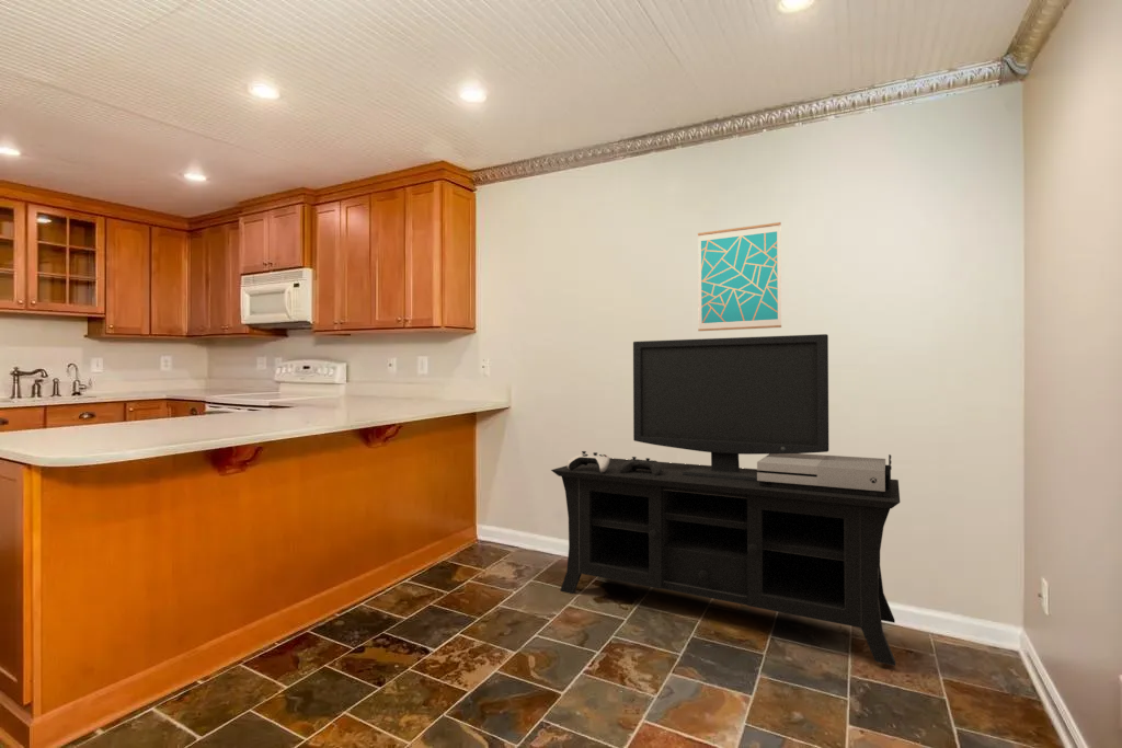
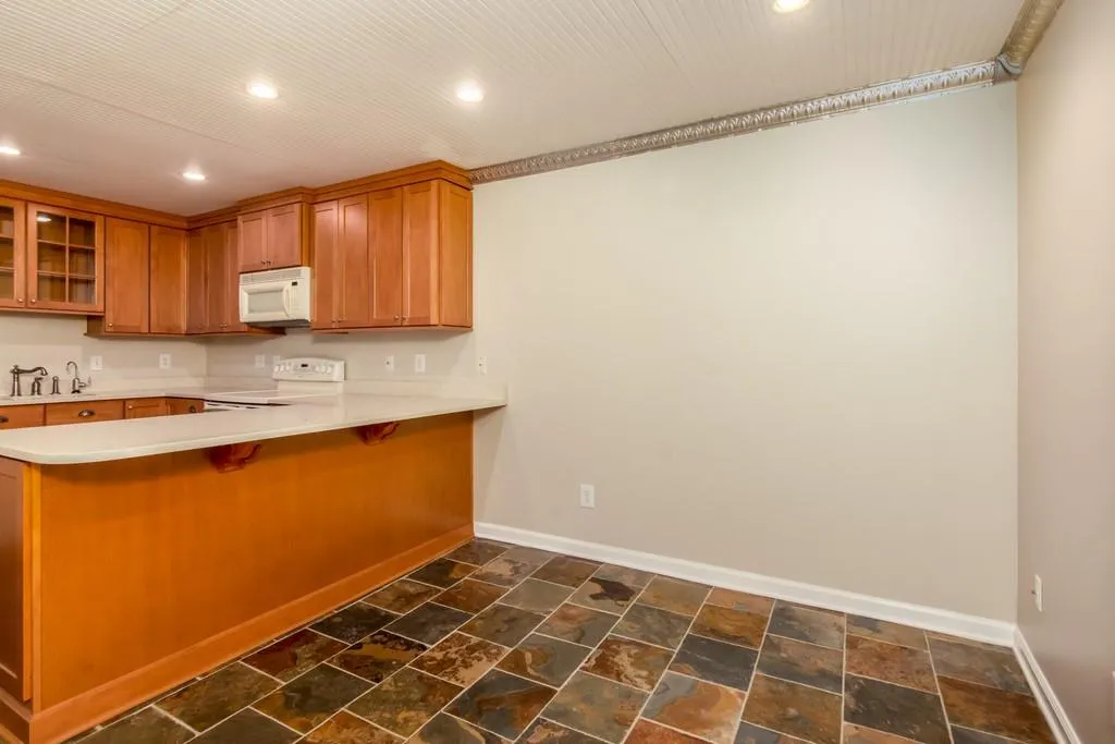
- wall art [697,221,782,332]
- media console [550,333,901,667]
